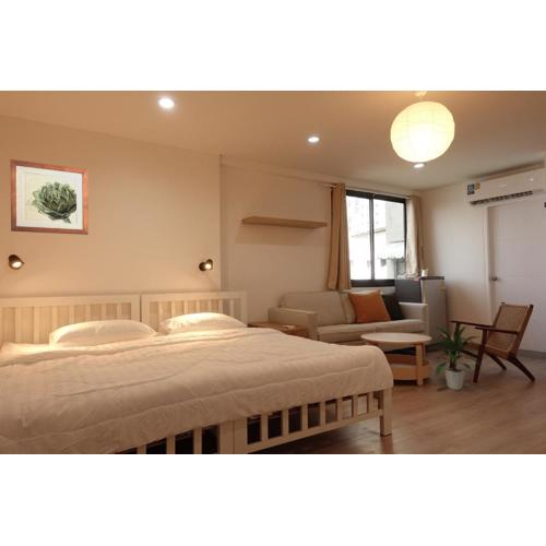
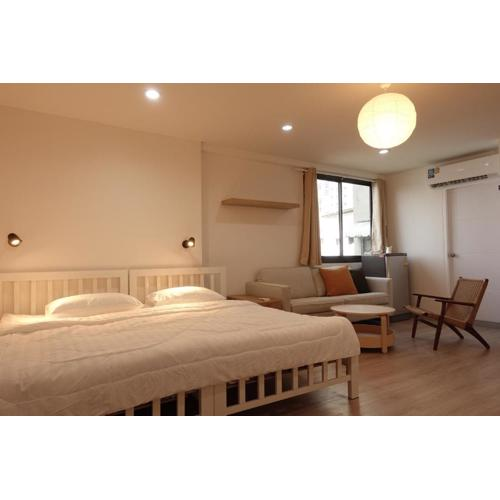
- wall art [10,158,90,236]
- indoor plant [431,323,484,391]
